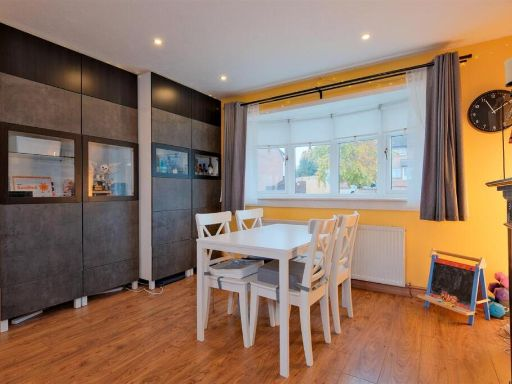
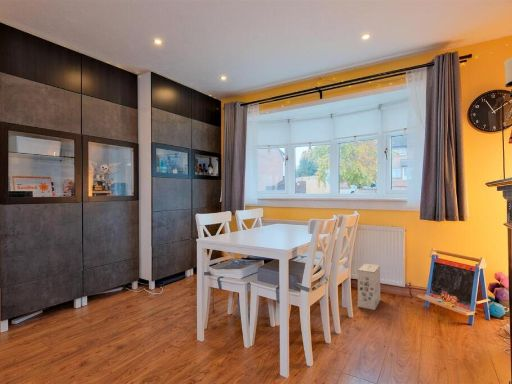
+ cardboard box [357,263,381,311]
